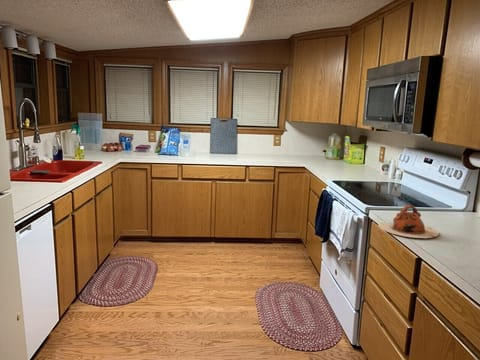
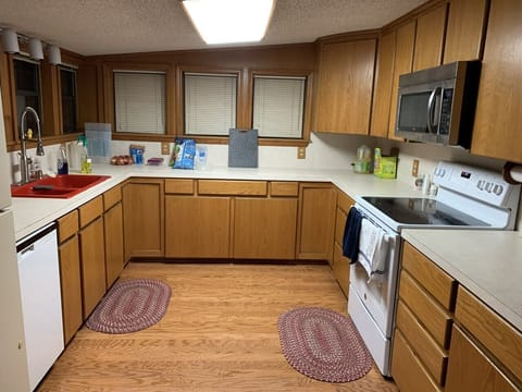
- teapot [377,204,440,239]
